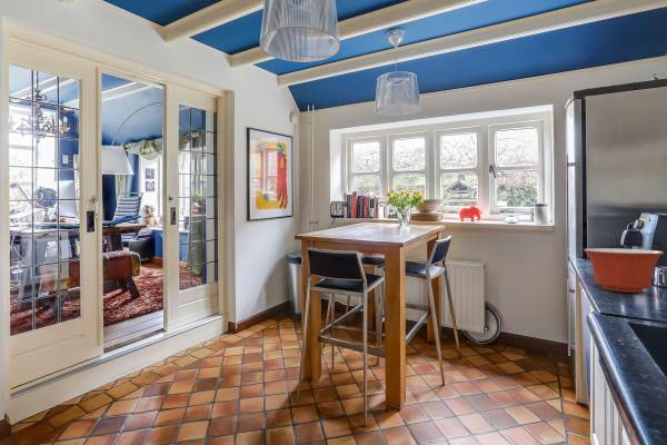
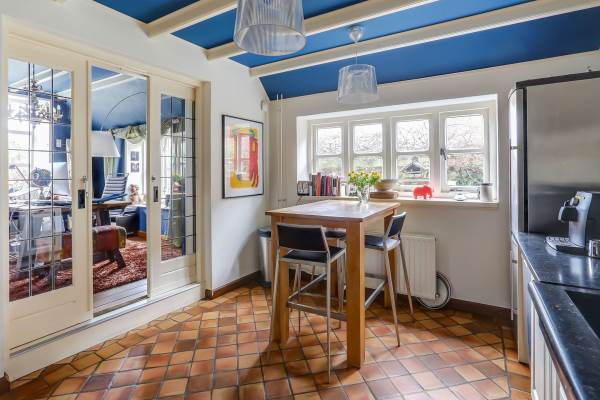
- mixing bowl [583,247,665,294]
